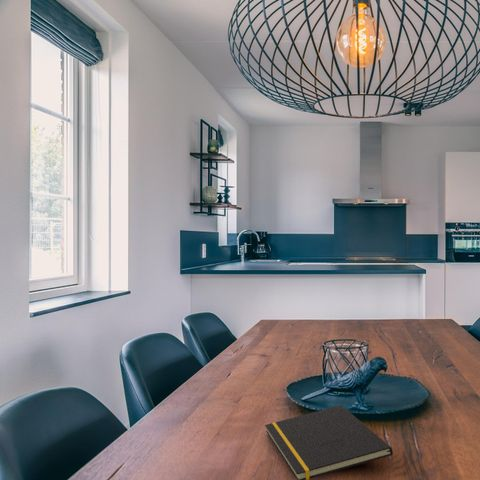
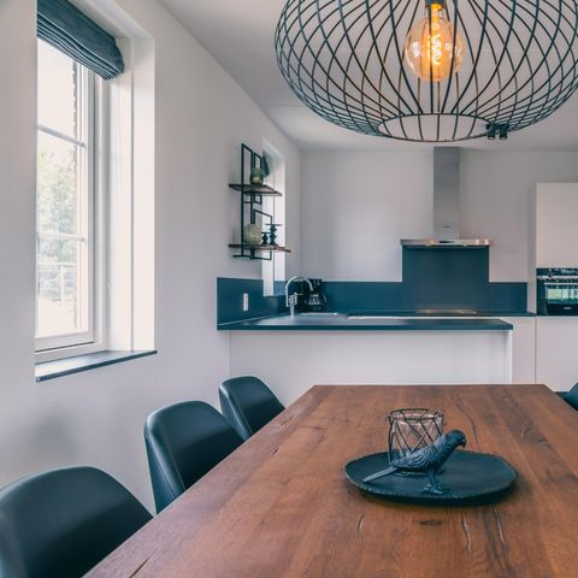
- notepad [264,404,394,480]
